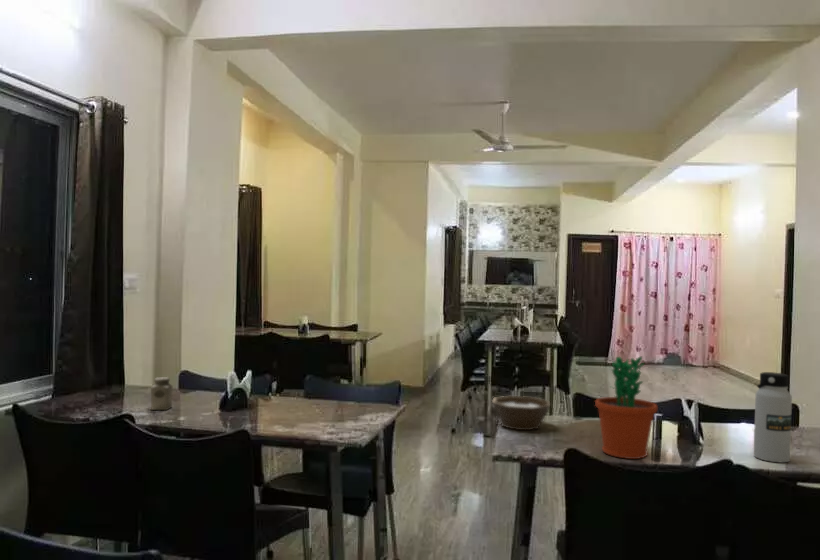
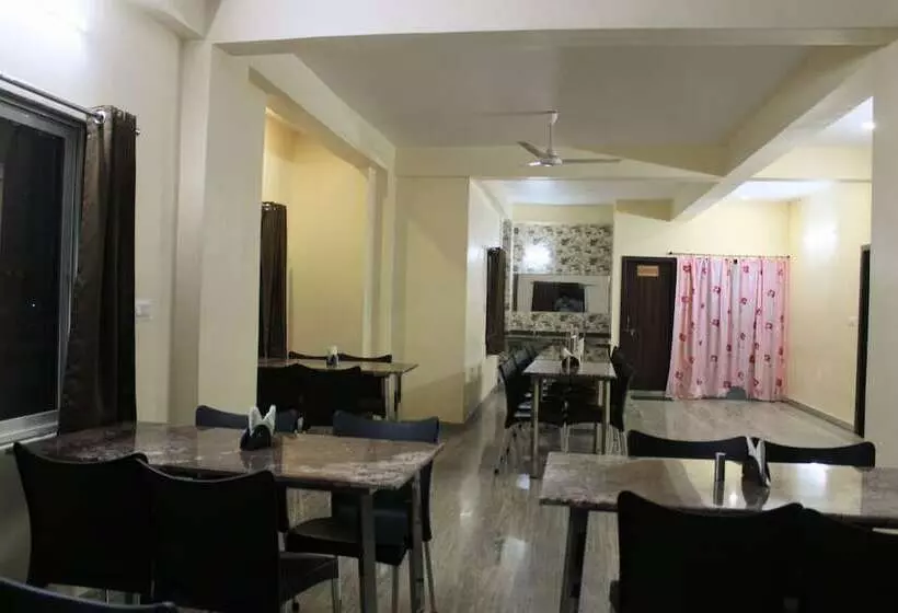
- flower pot [594,355,659,460]
- salt shaker [150,376,174,411]
- water bottle [753,371,793,463]
- bowl [491,395,551,431]
